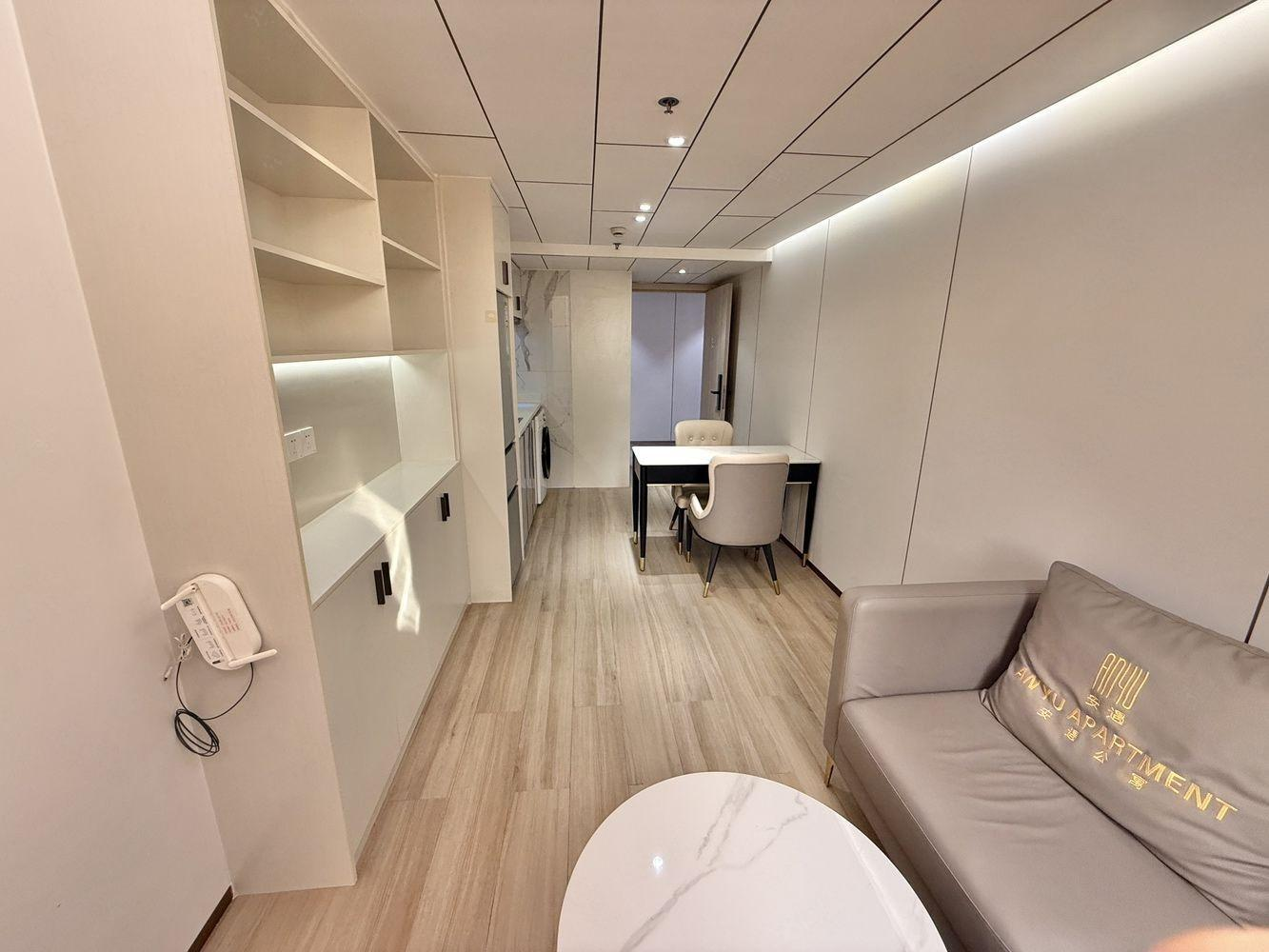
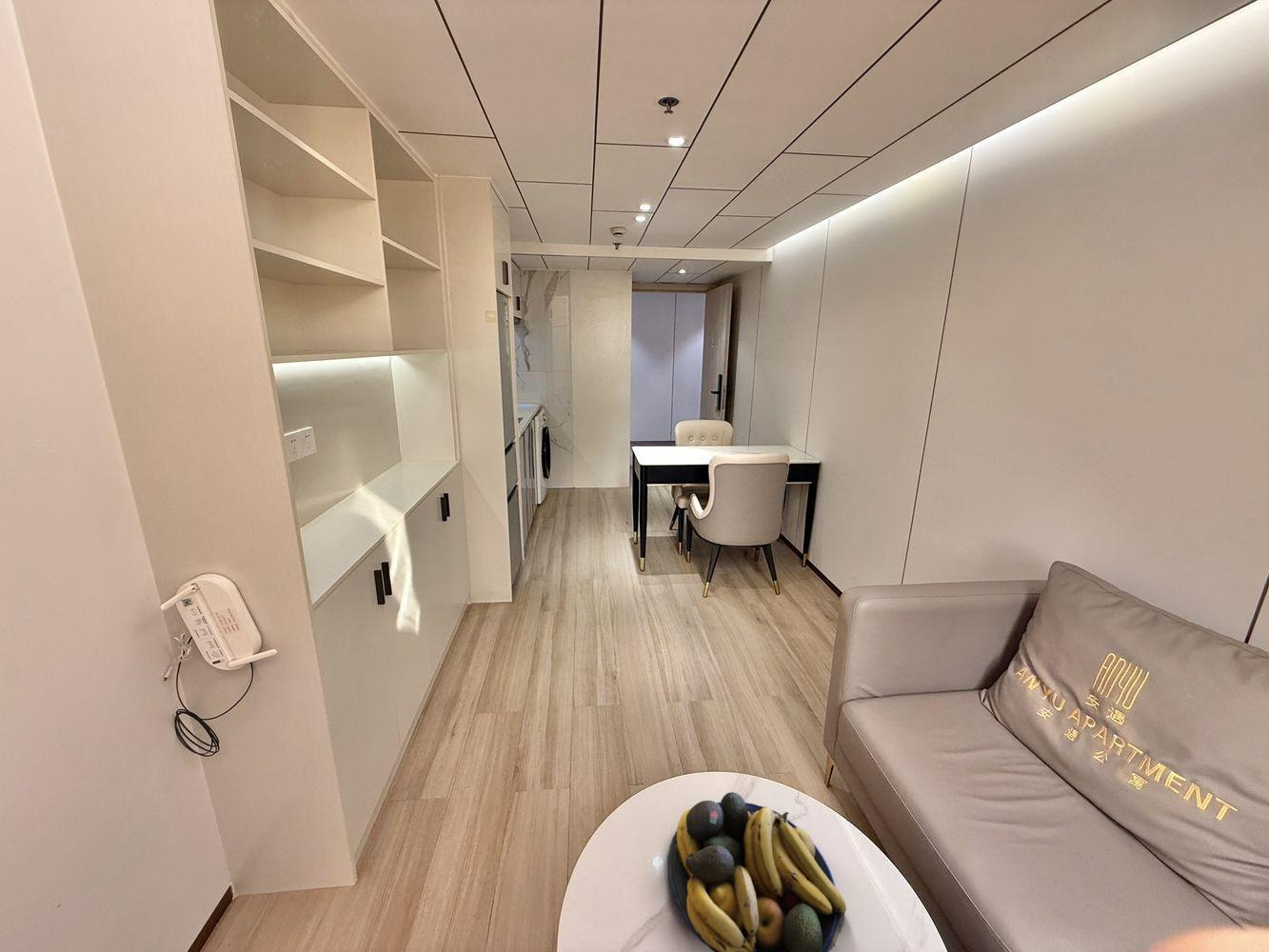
+ fruit bowl [666,791,847,952]
